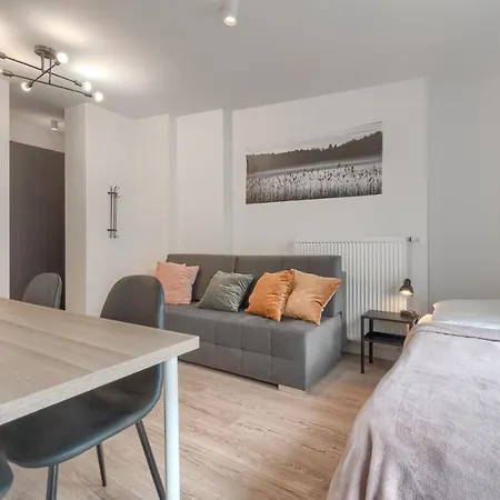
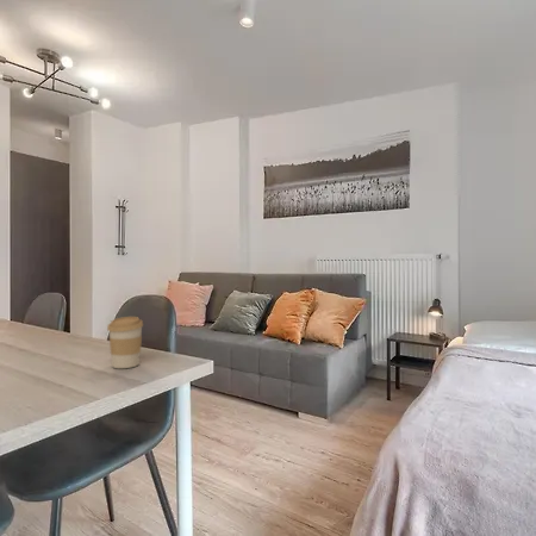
+ coffee cup [106,316,144,369]
